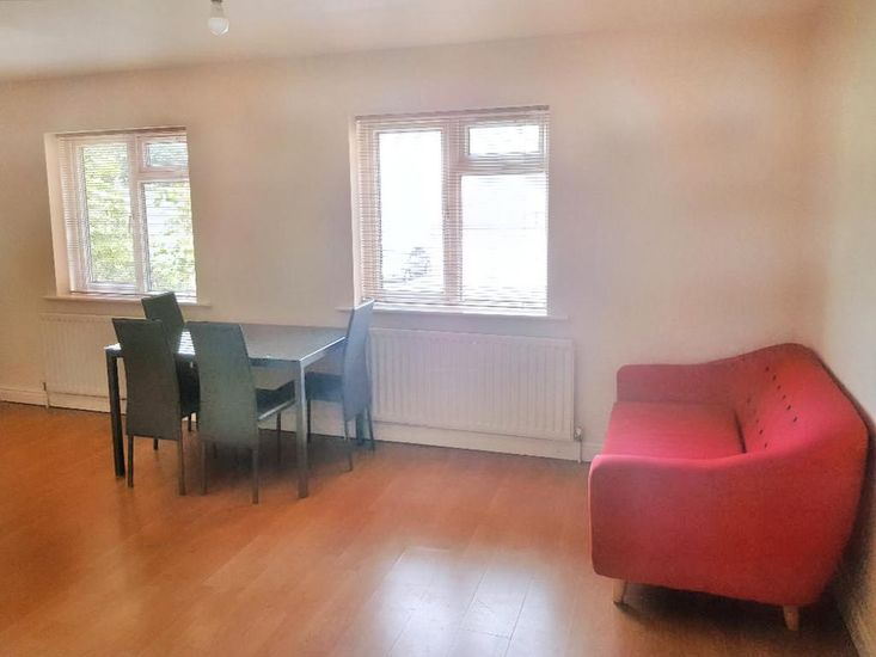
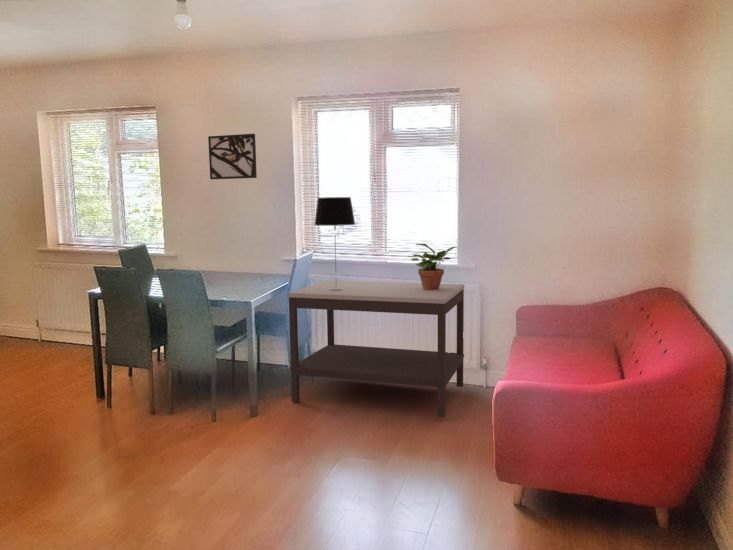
+ potted plant [410,243,458,290]
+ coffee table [287,279,465,418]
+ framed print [207,133,258,180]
+ table lamp [314,196,356,291]
